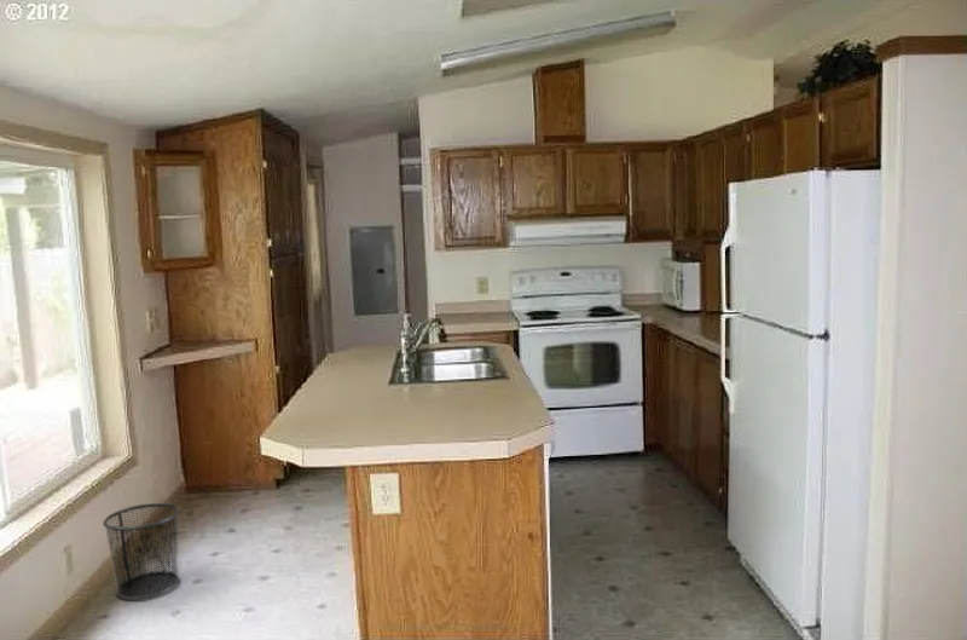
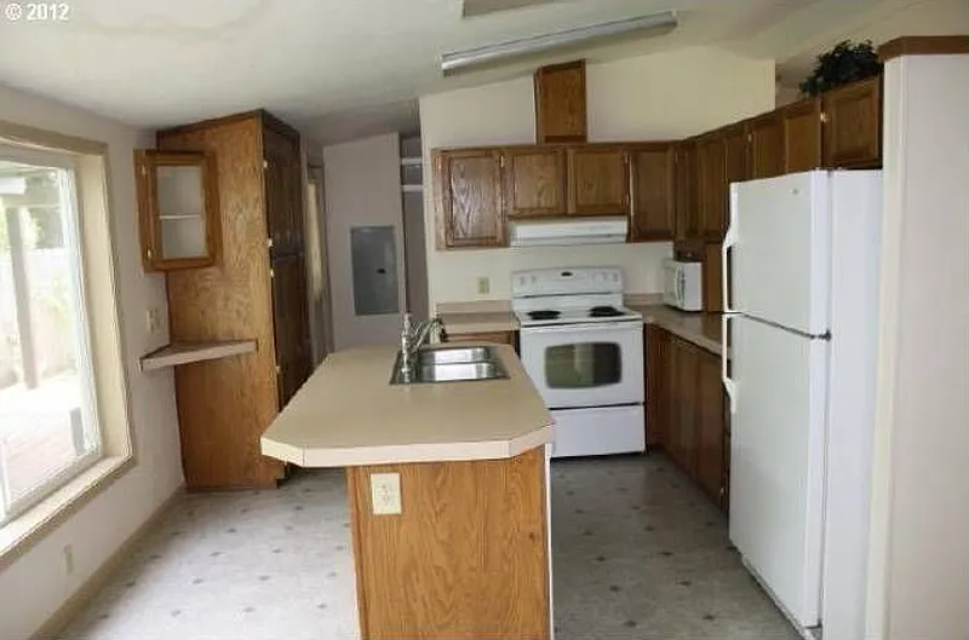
- waste bin [102,502,181,601]
